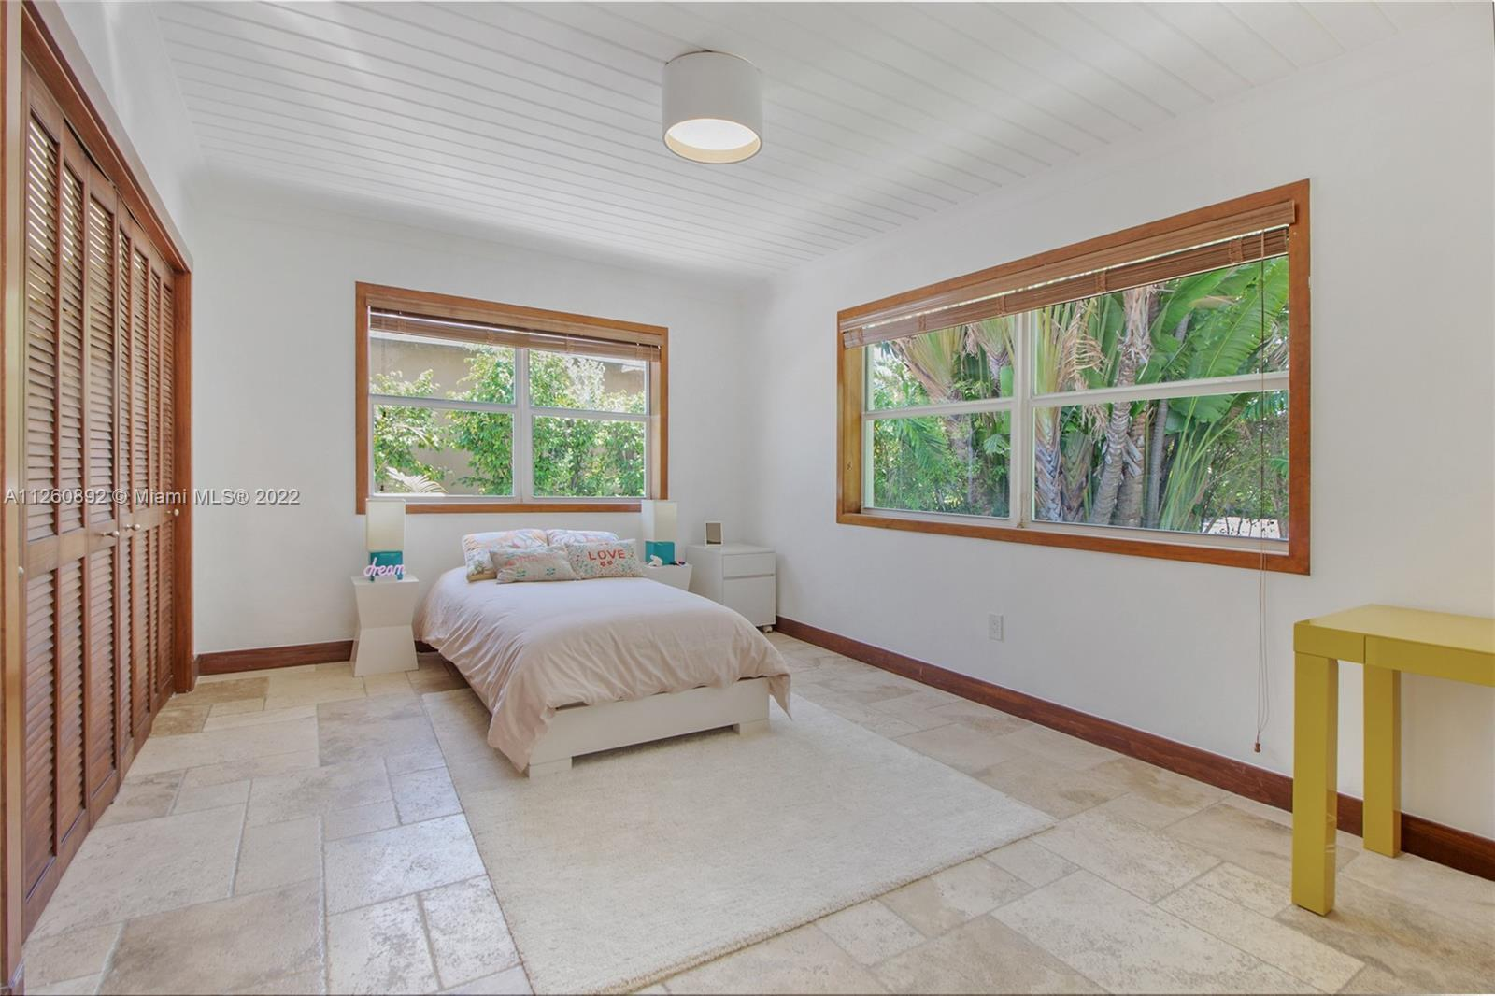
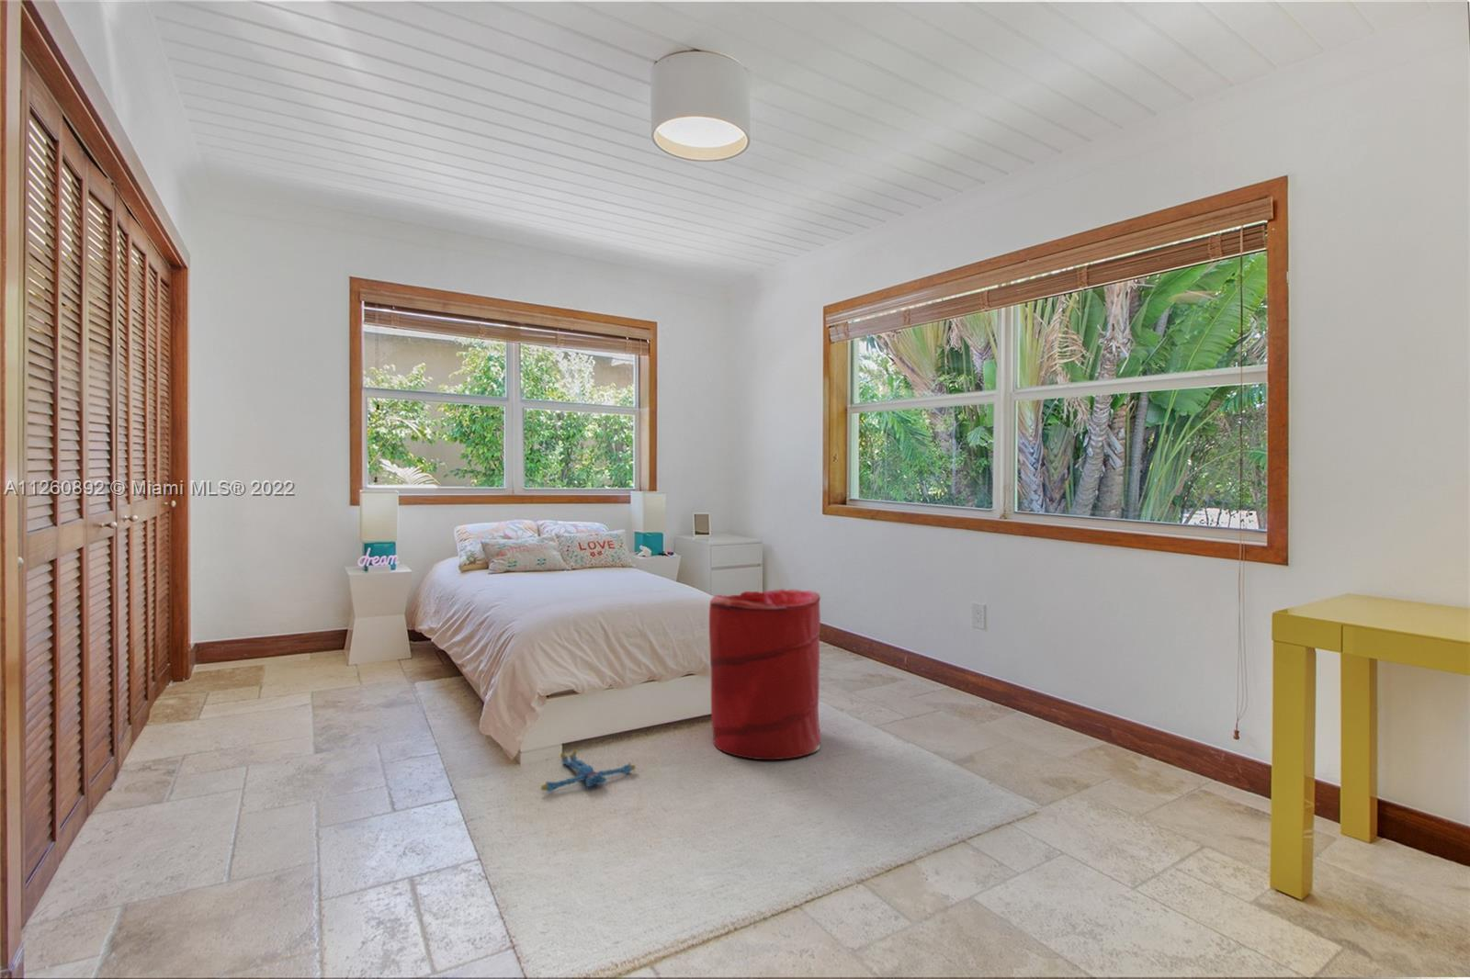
+ laundry hamper [708,588,822,760]
+ plush toy [540,750,637,792]
